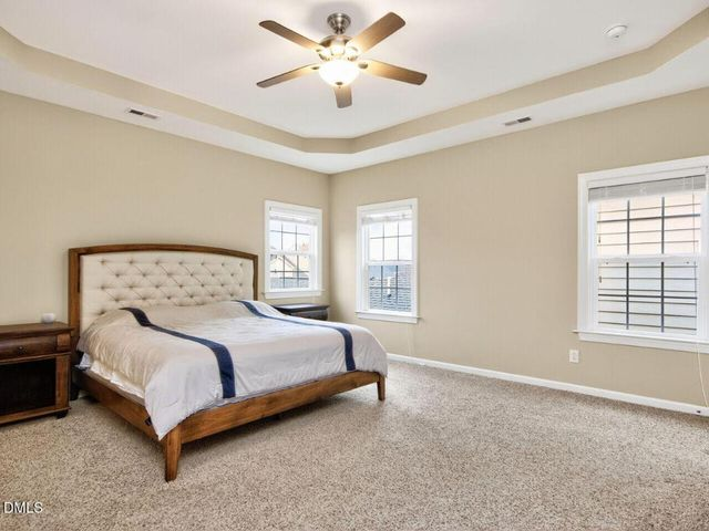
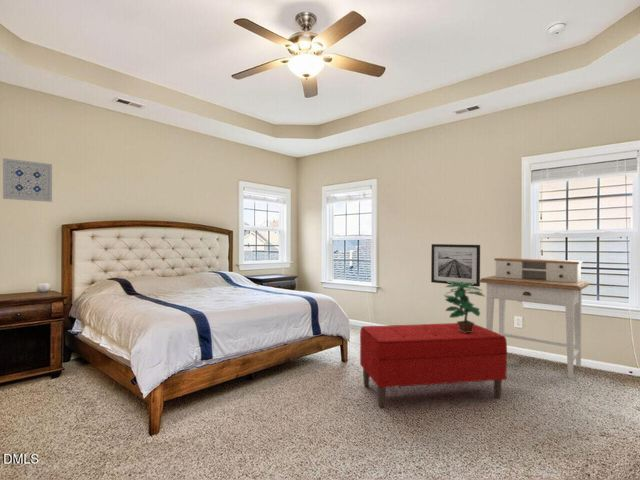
+ wall art [2,157,53,203]
+ potted plant [443,281,485,333]
+ wall art [430,243,481,288]
+ desk [480,257,590,380]
+ bench [359,322,508,408]
